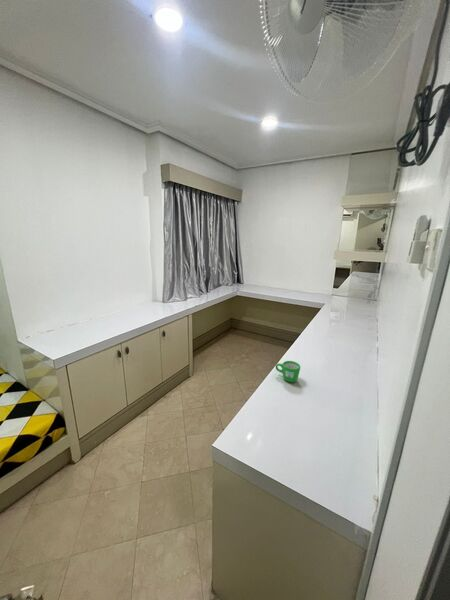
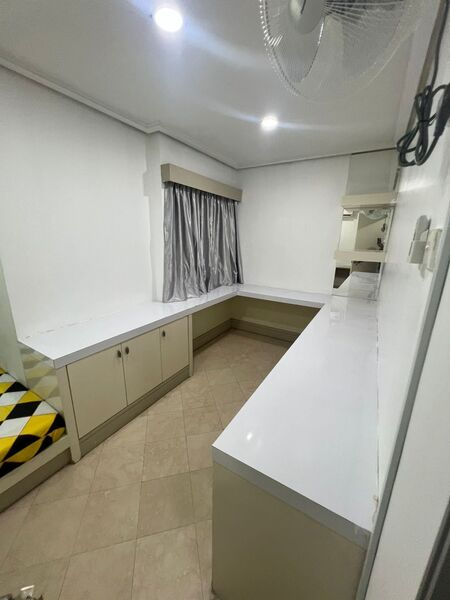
- mug [275,360,301,383]
